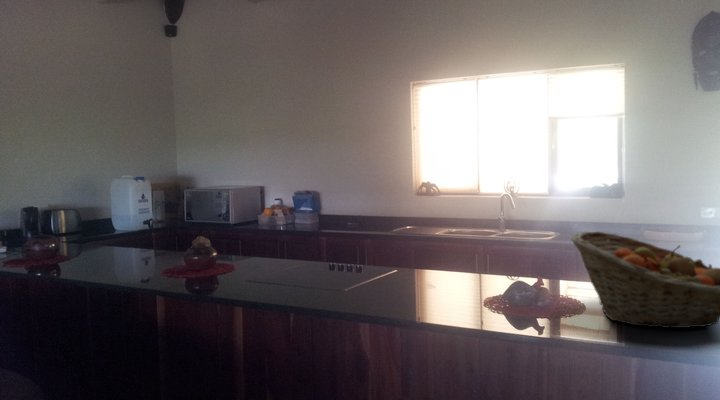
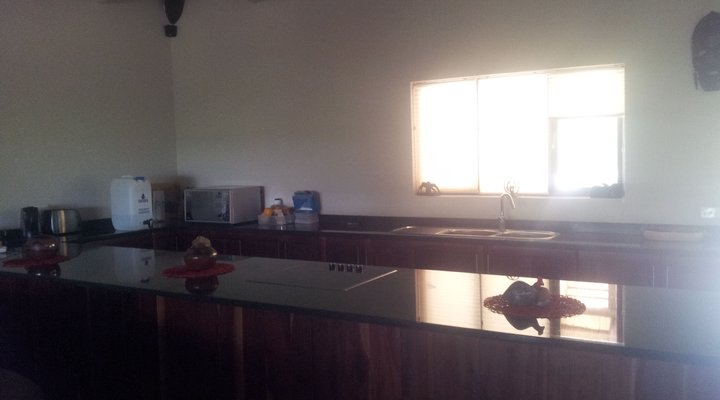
- fruit basket [570,230,720,329]
